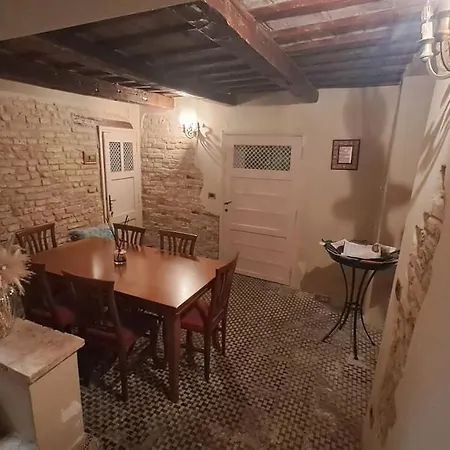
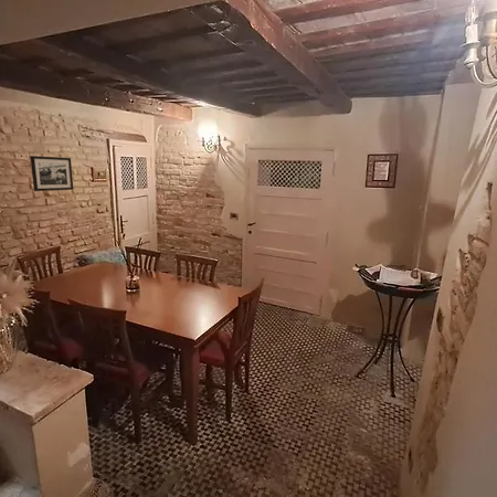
+ picture frame [29,155,74,192]
